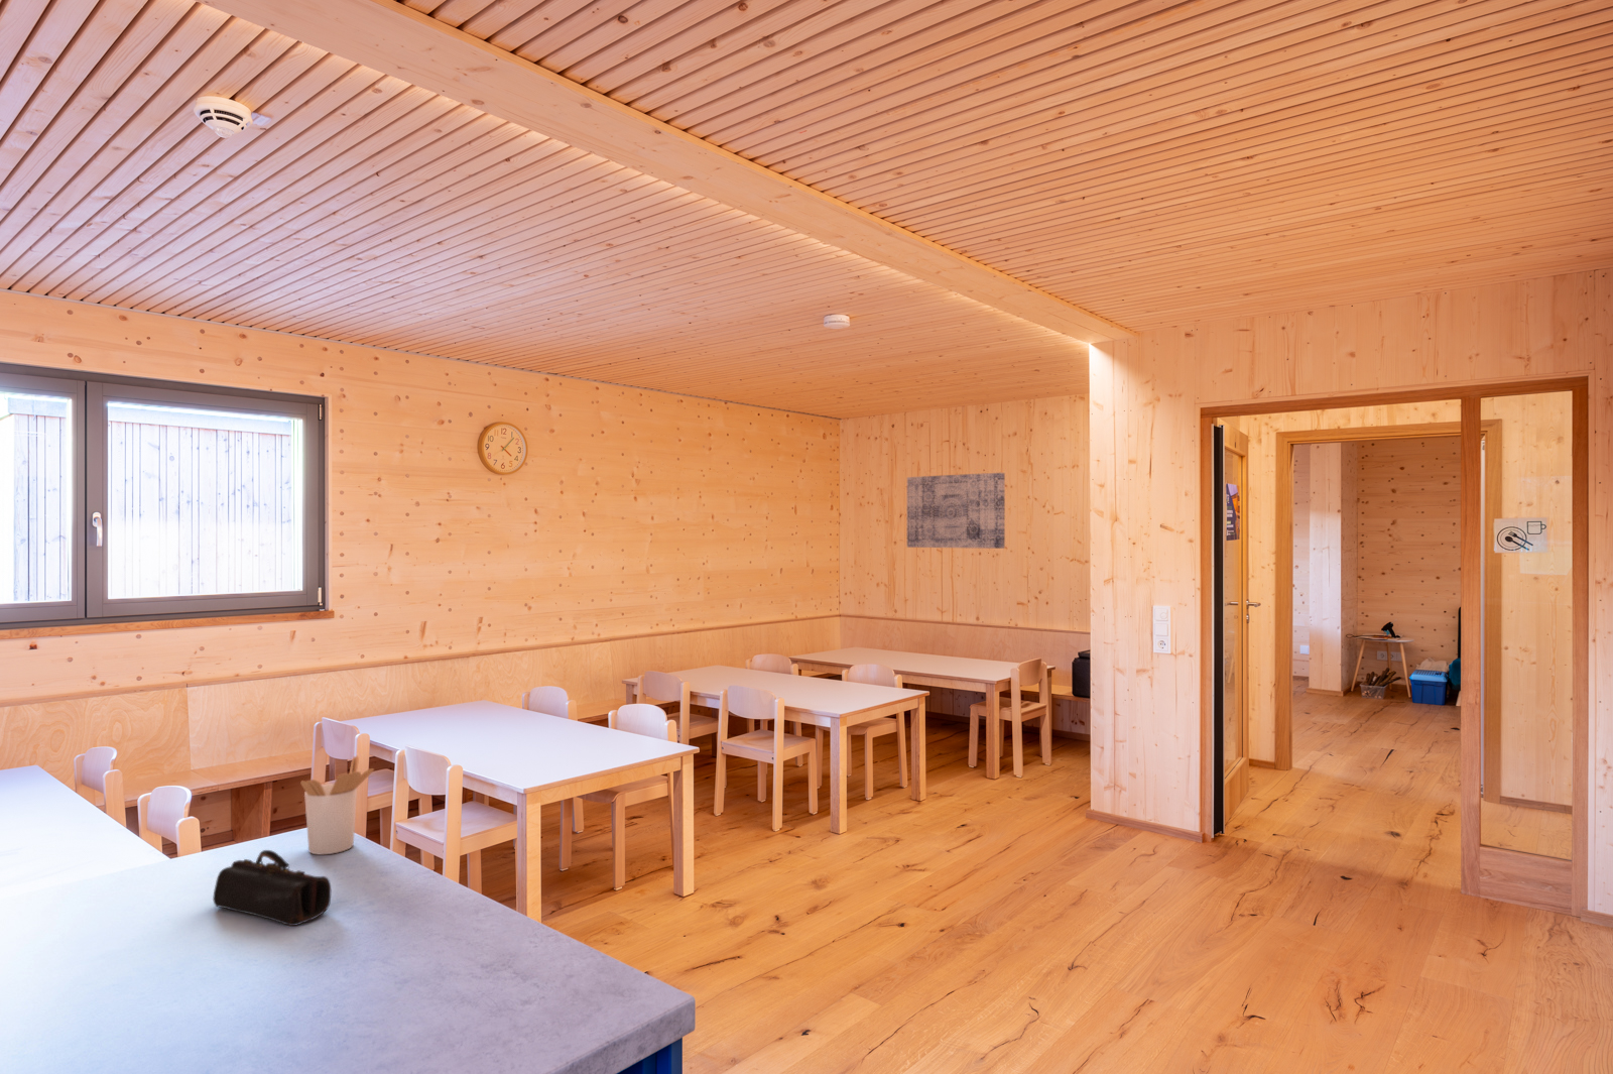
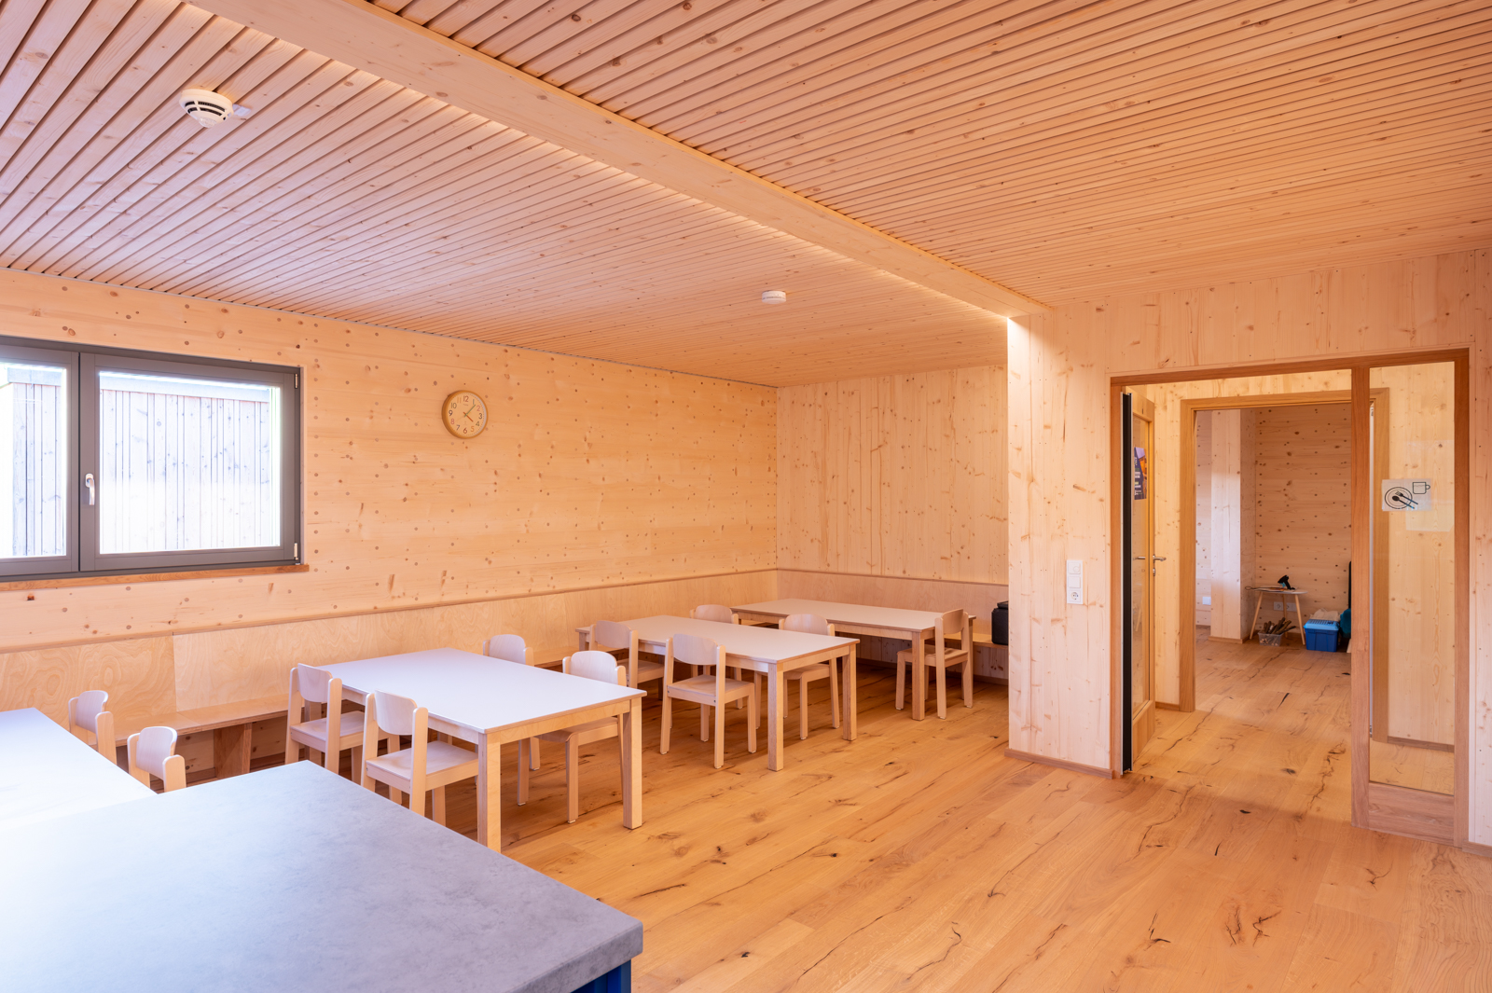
- wall art [906,472,1007,550]
- utensil holder [300,755,375,855]
- pencil case [212,849,332,927]
